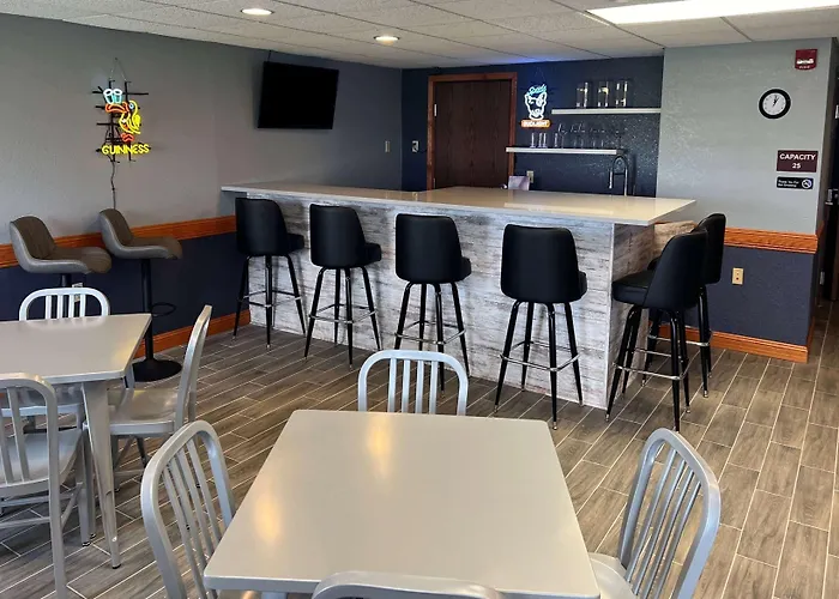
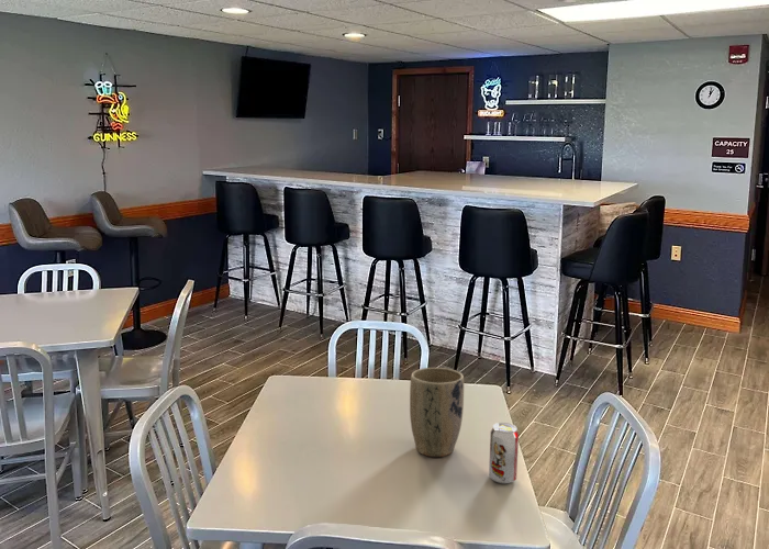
+ plant pot [409,367,465,458]
+ beverage can [488,422,520,485]
